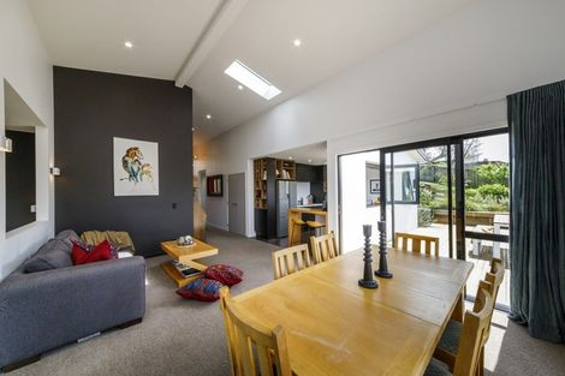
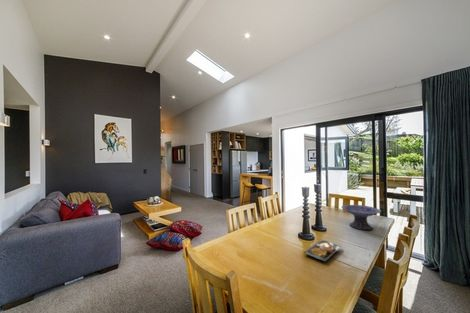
+ plate [303,239,342,263]
+ decorative bowl [341,204,382,231]
